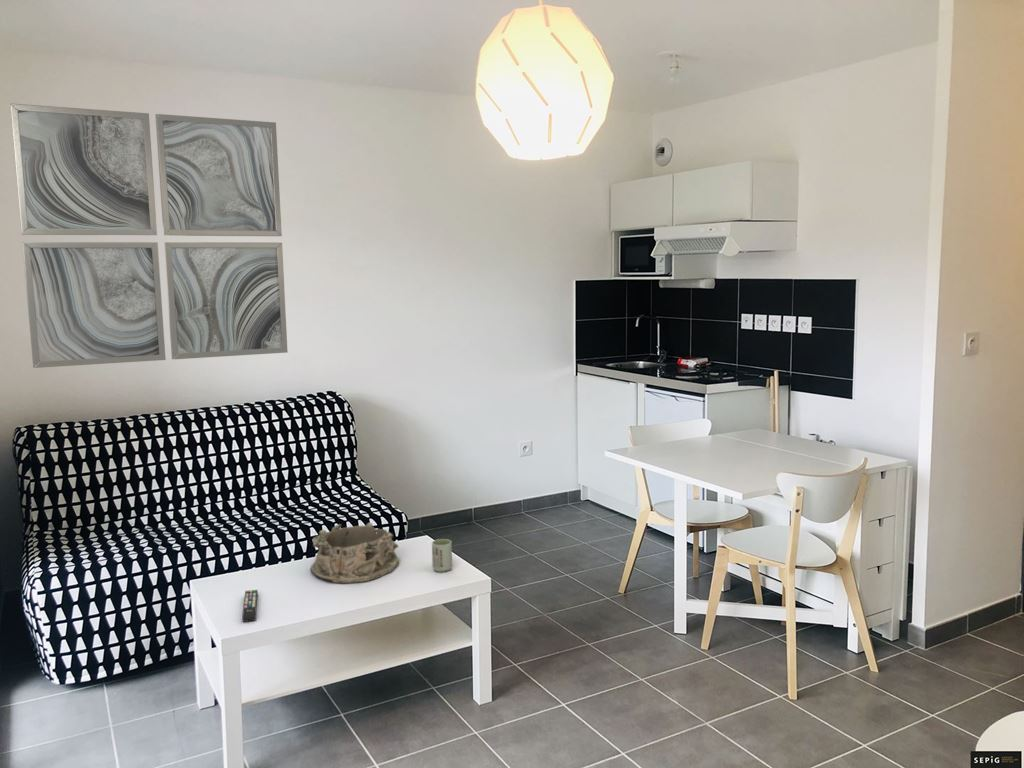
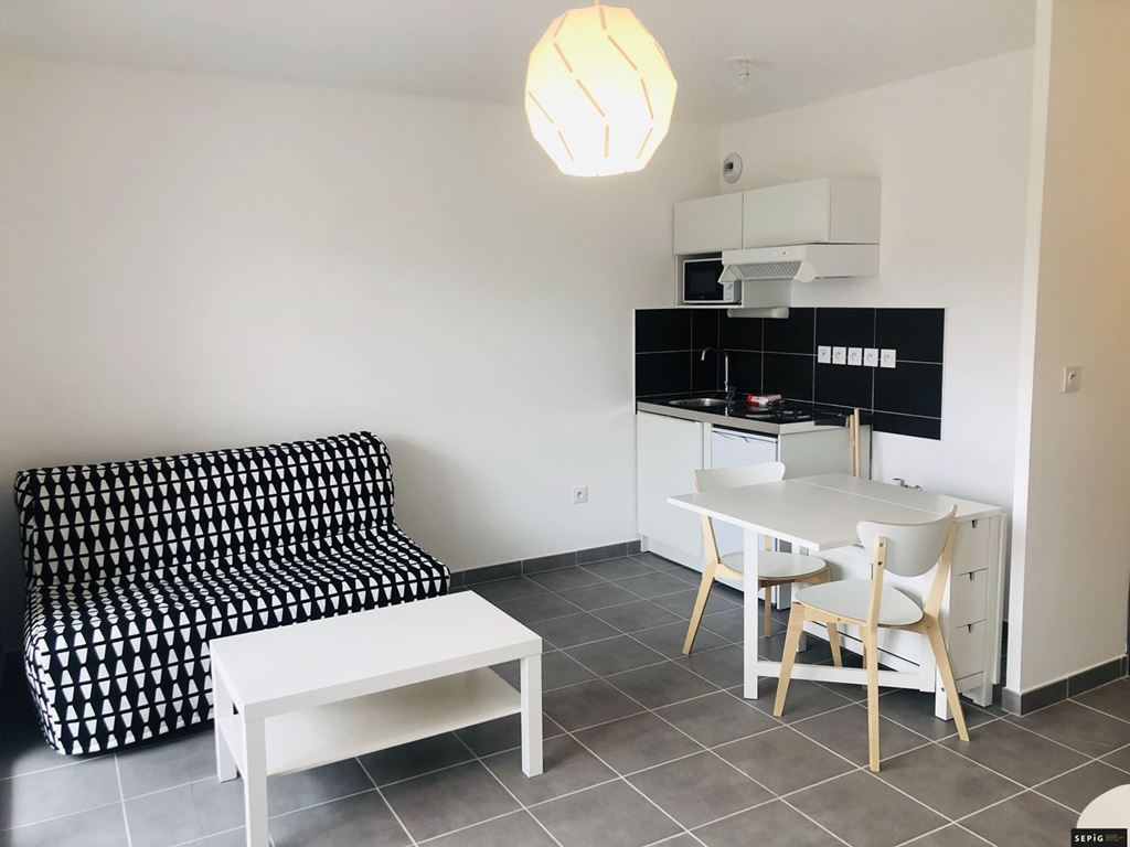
- remote control [241,589,259,623]
- cup [431,538,453,573]
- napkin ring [309,522,400,584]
- wall art [9,102,289,369]
